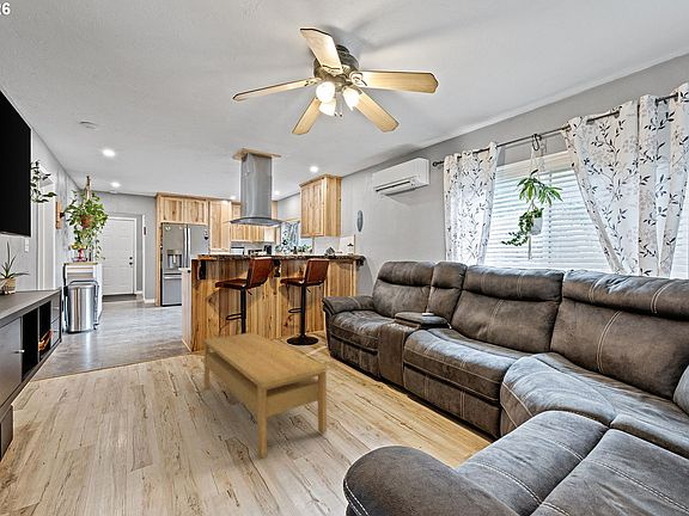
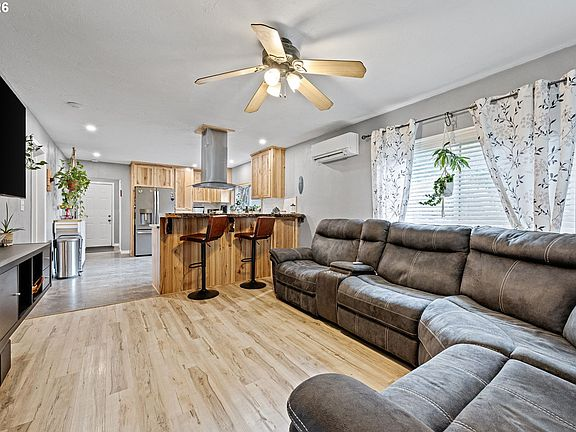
- coffee table [202,331,328,459]
